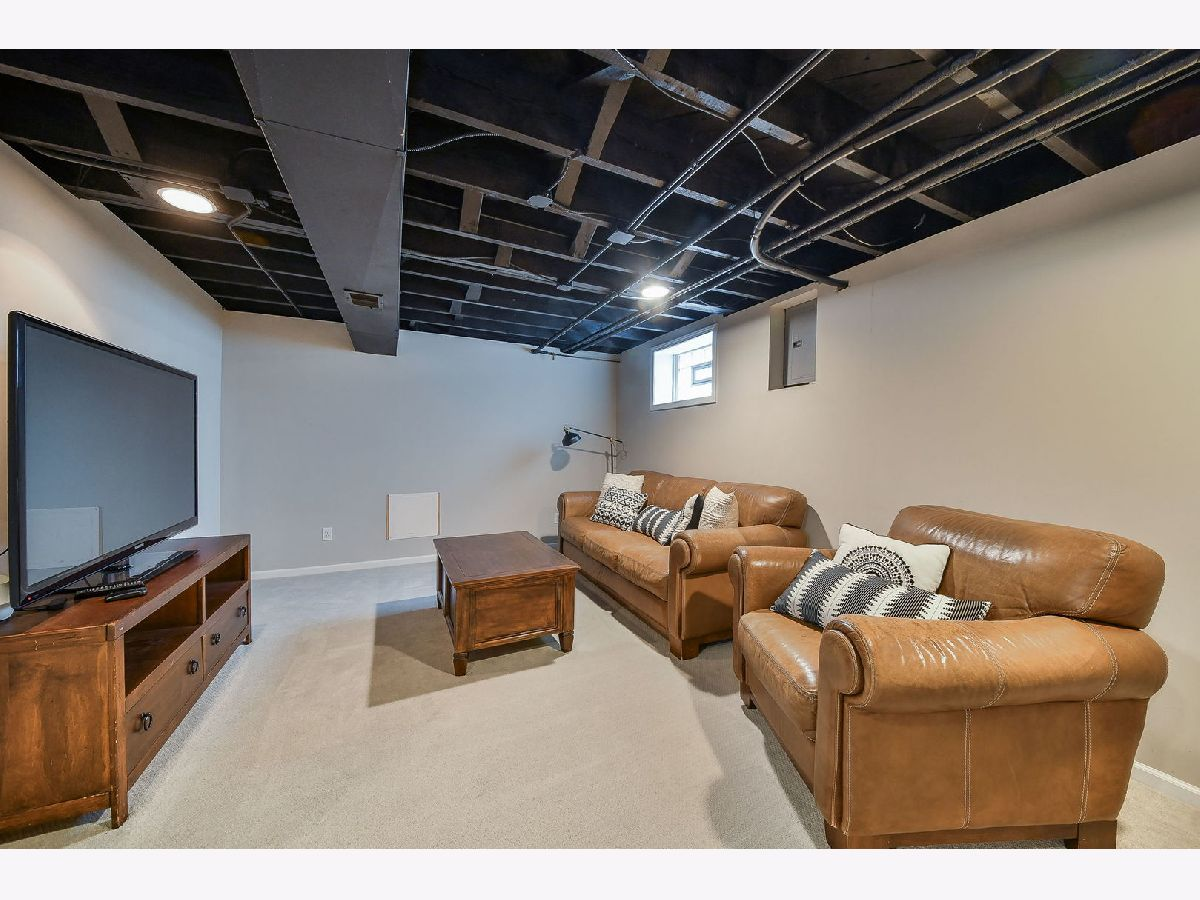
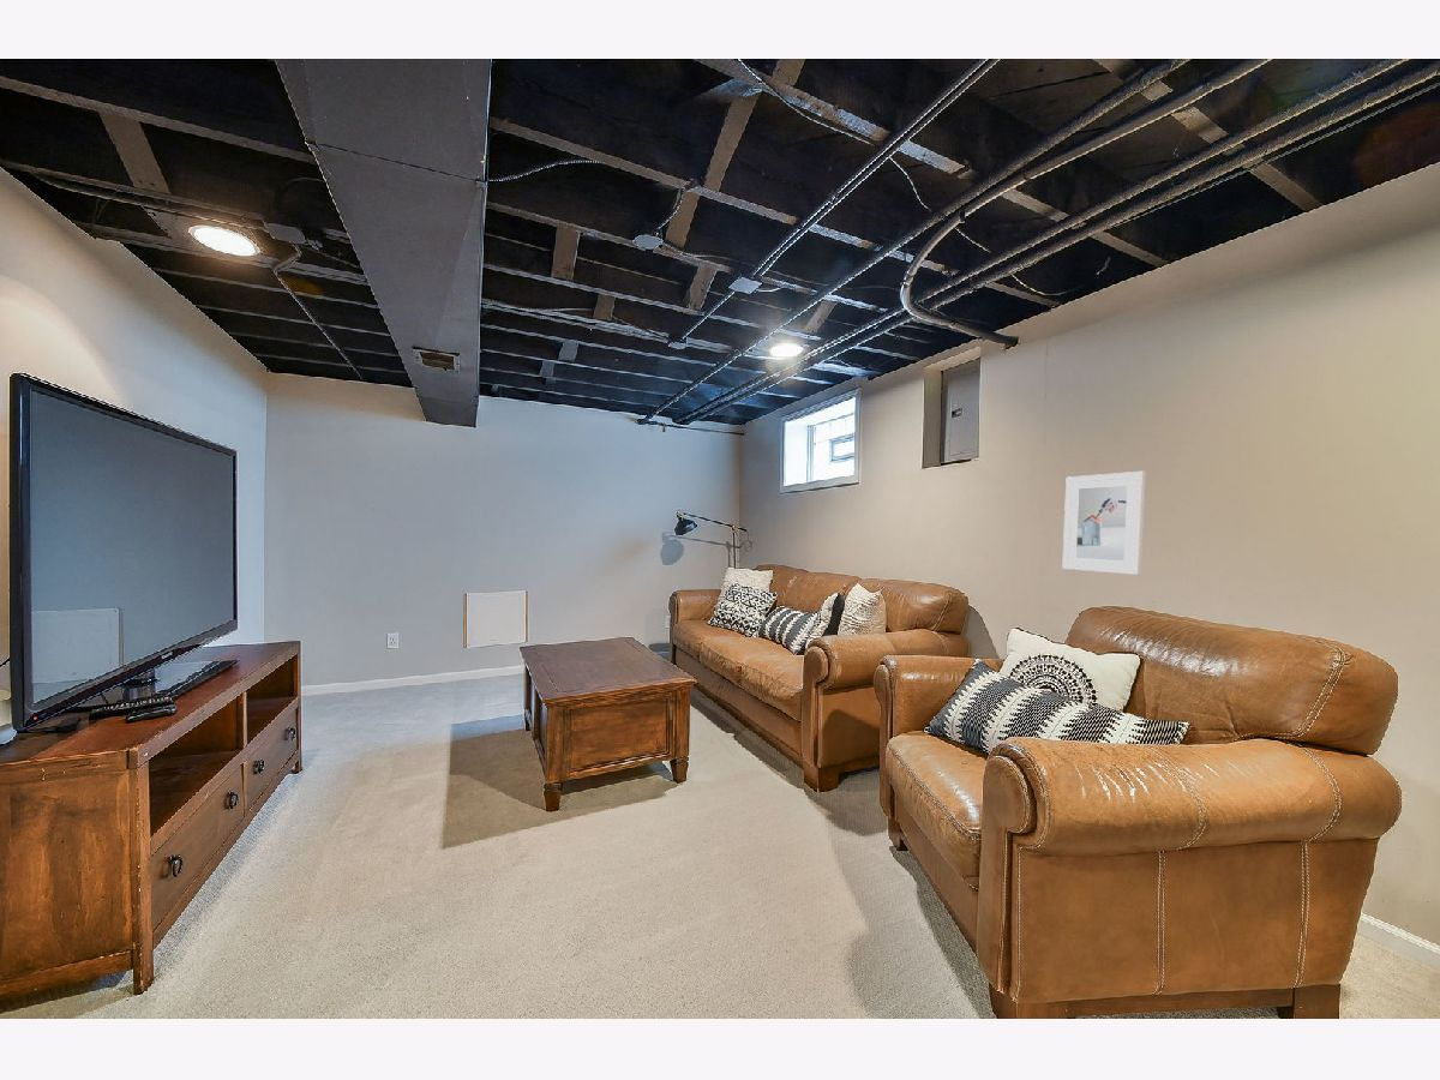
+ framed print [1061,470,1146,576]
